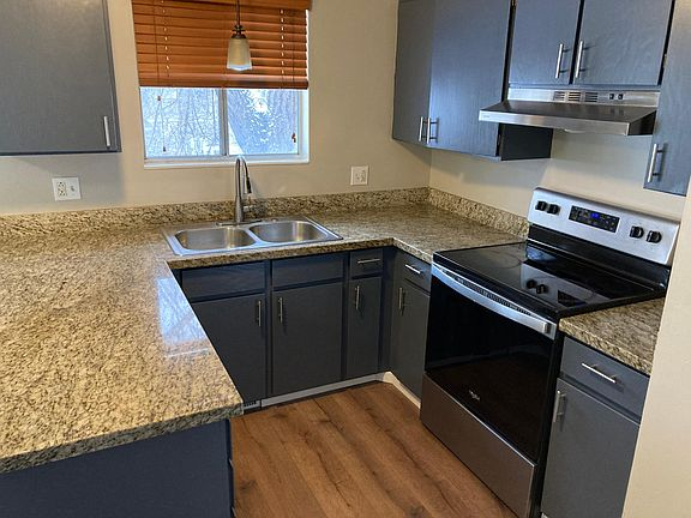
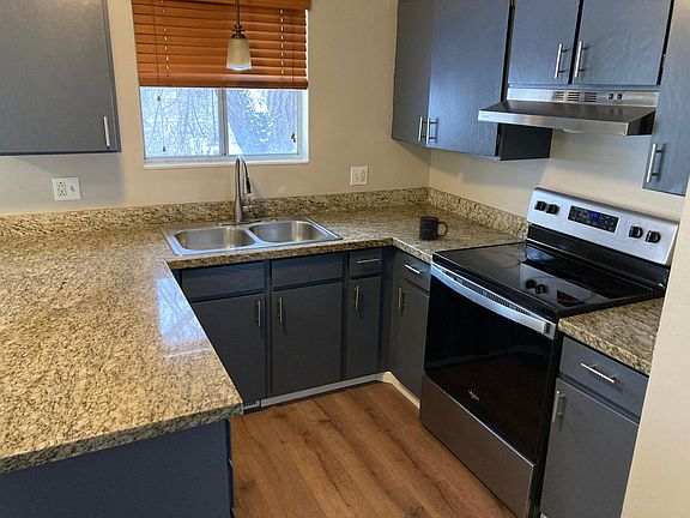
+ mug [418,215,449,241]
